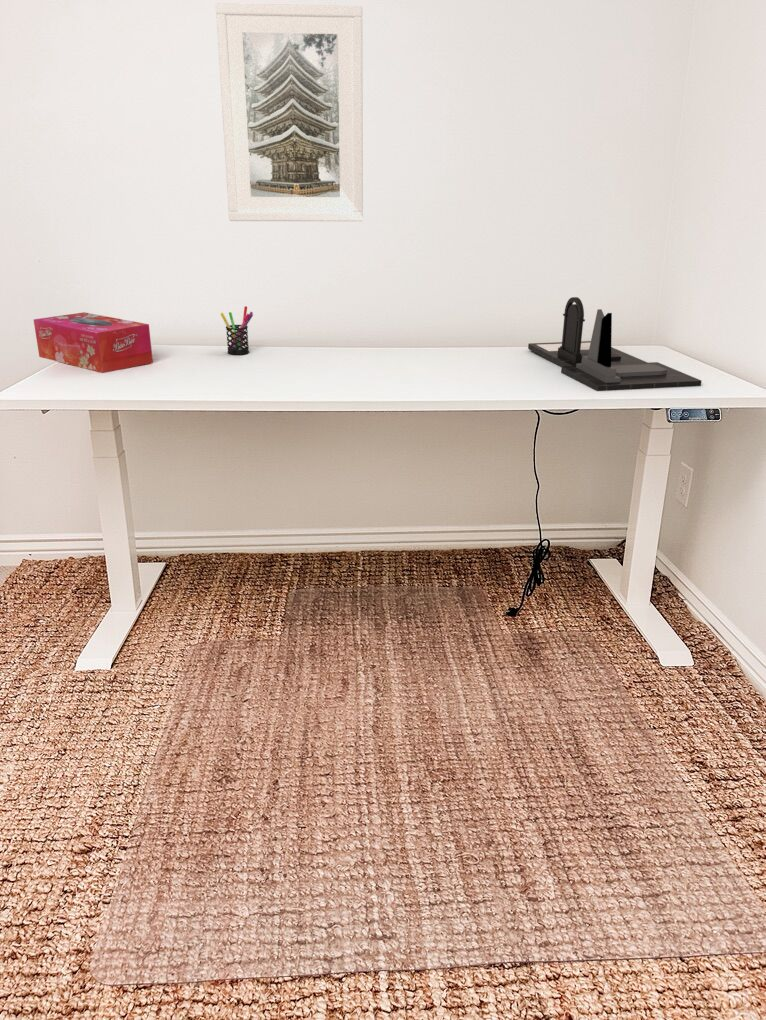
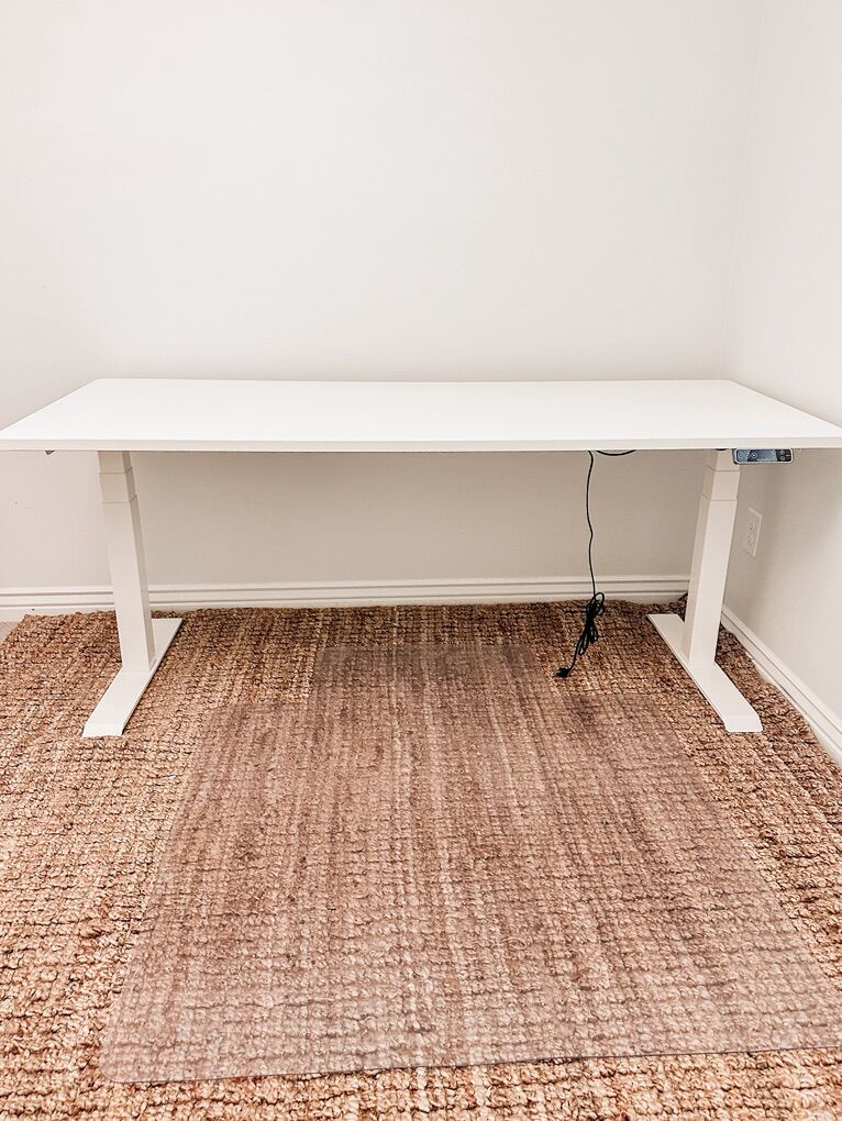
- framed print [215,2,364,222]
- pen holder [220,305,254,356]
- tissue box [33,311,154,374]
- desk organizer [527,296,703,392]
